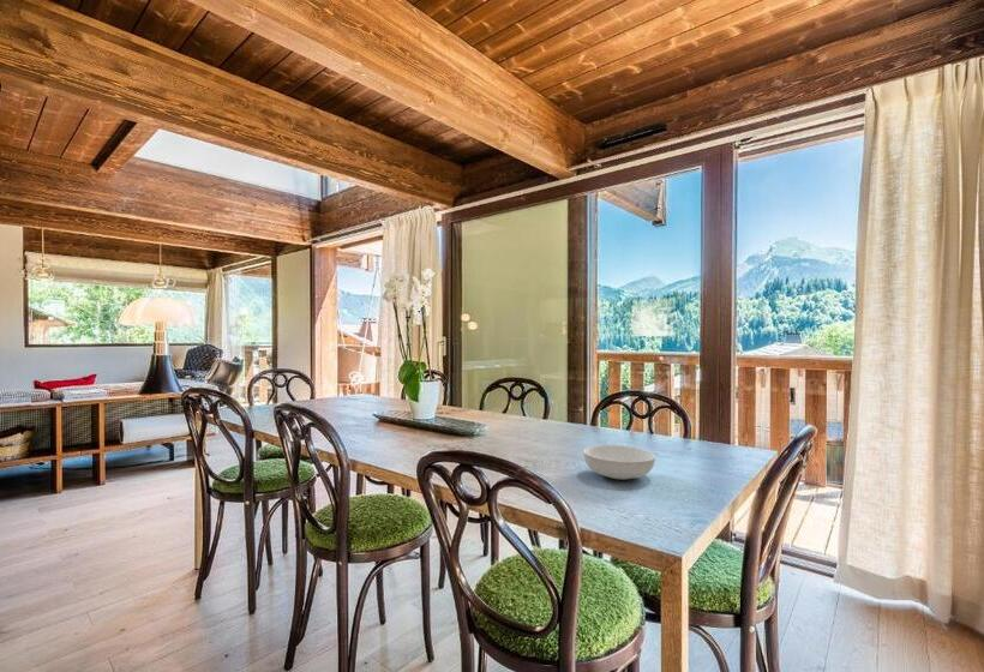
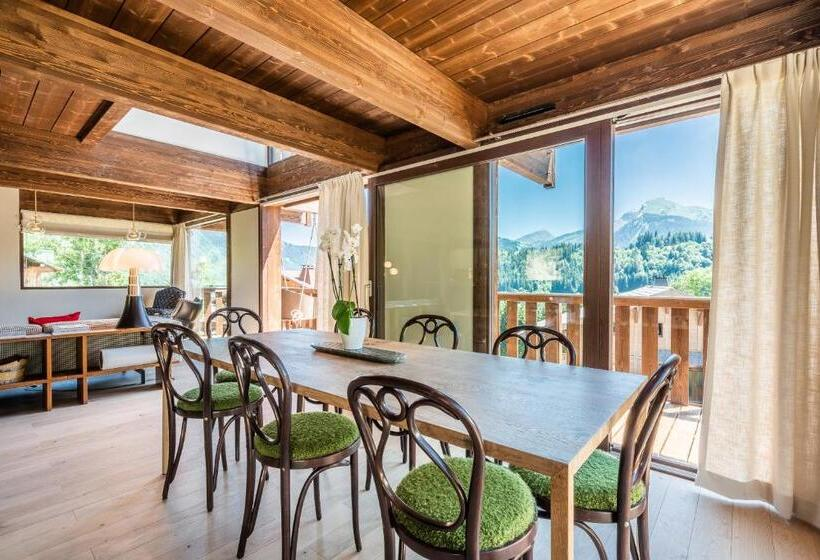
- serving bowl [582,444,656,481]
